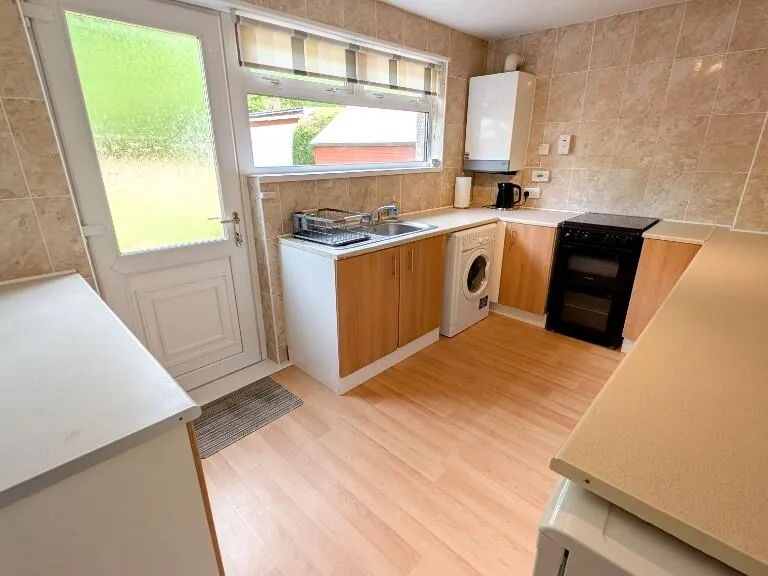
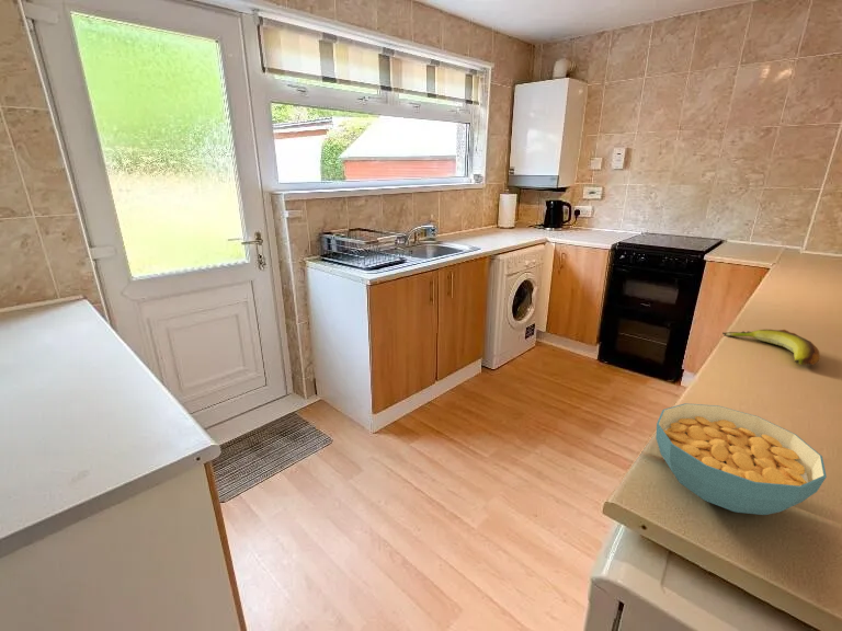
+ cereal bowl [655,402,828,516]
+ banana [721,329,821,366]
